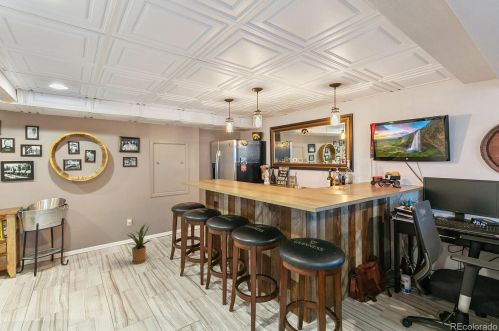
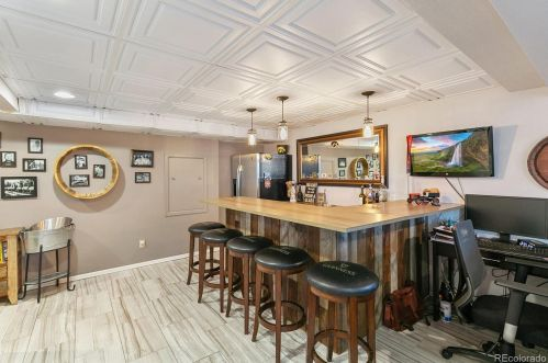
- house plant [126,222,152,265]
